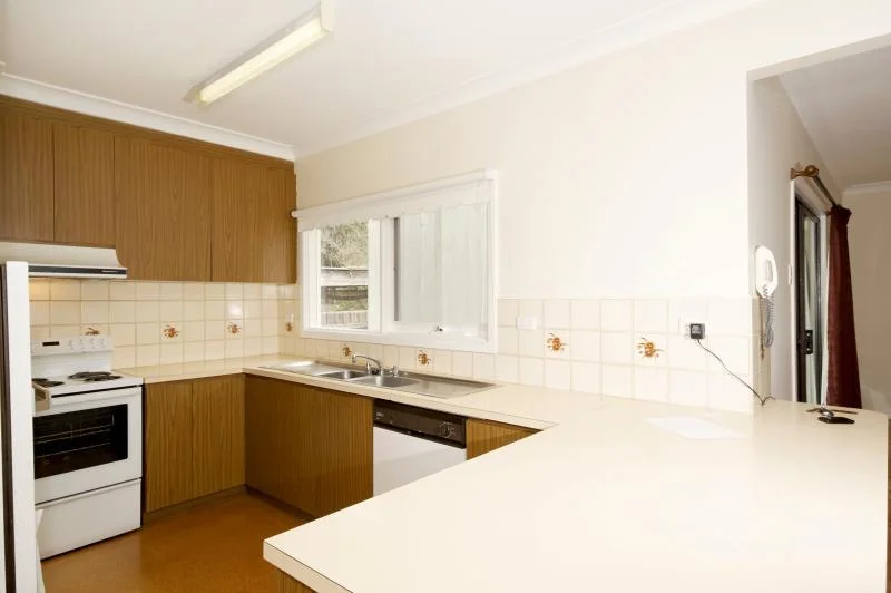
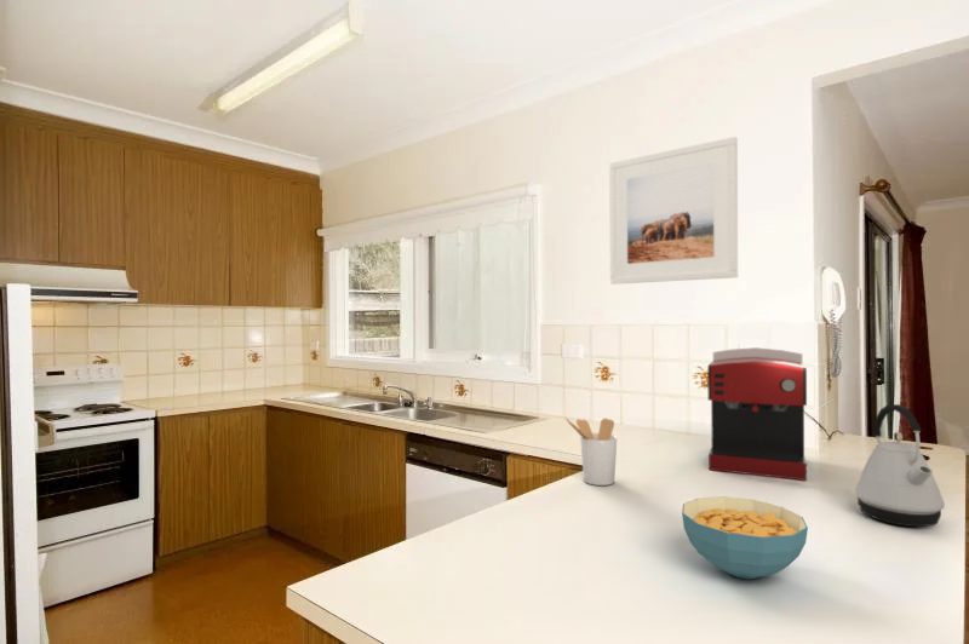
+ utensil holder [564,416,618,487]
+ cereal bowl [681,495,809,580]
+ coffee maker [706,346,808,482]
+ kettle [854,403,946,528]
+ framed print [608,136,739,286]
